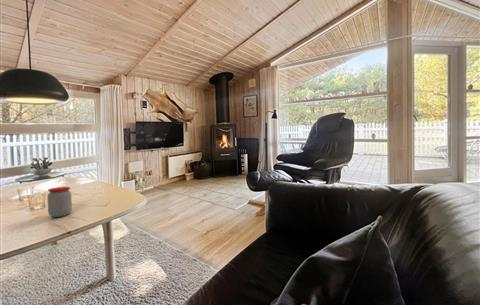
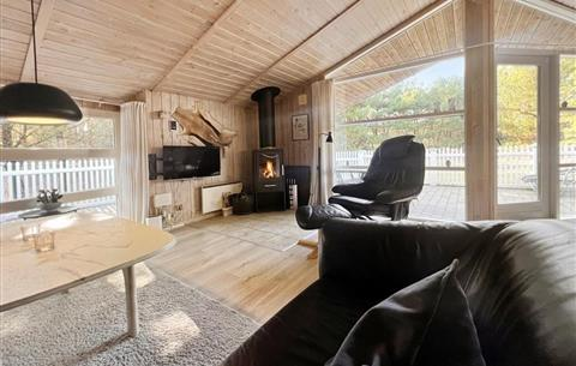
- jar [46,186,73,218]
